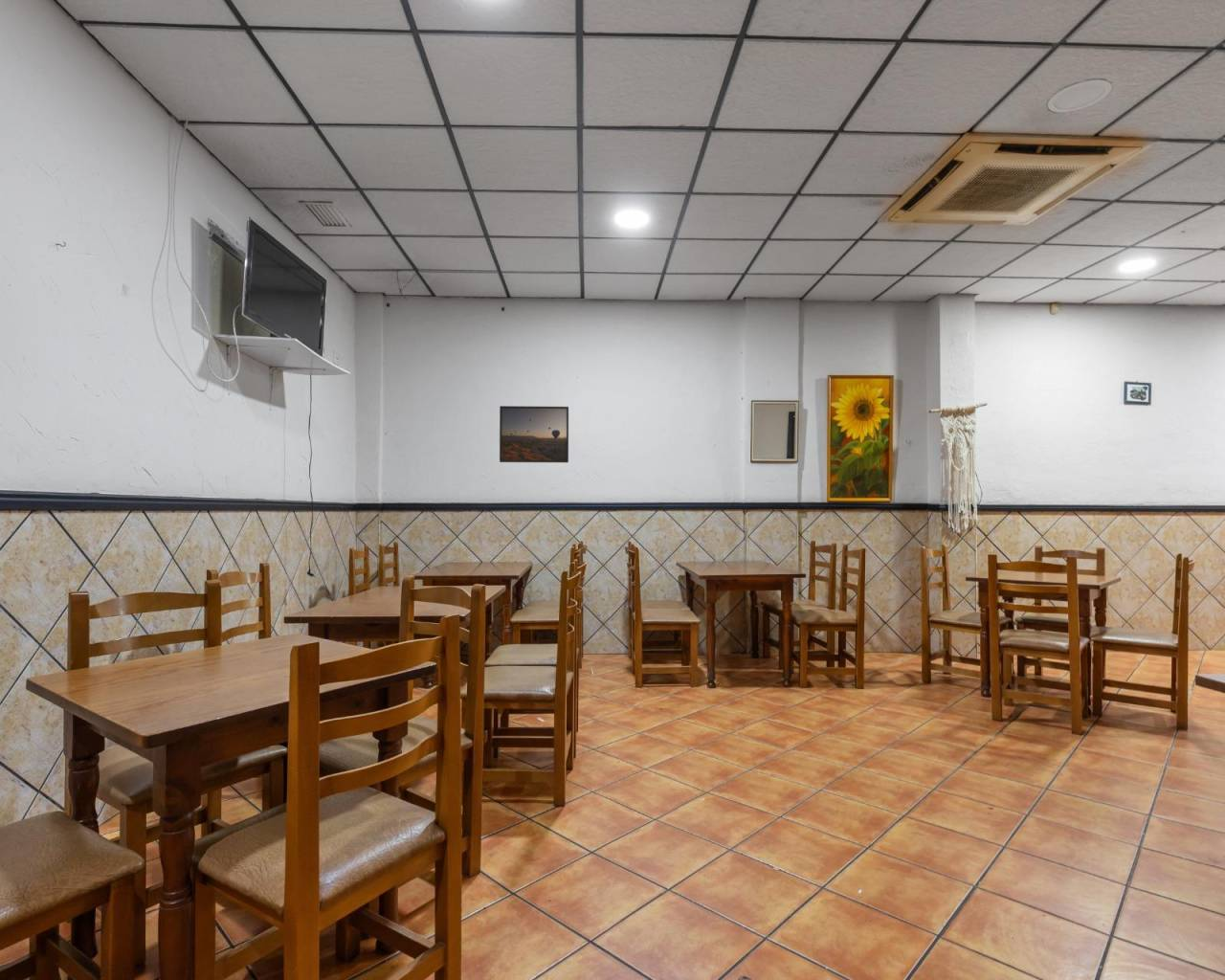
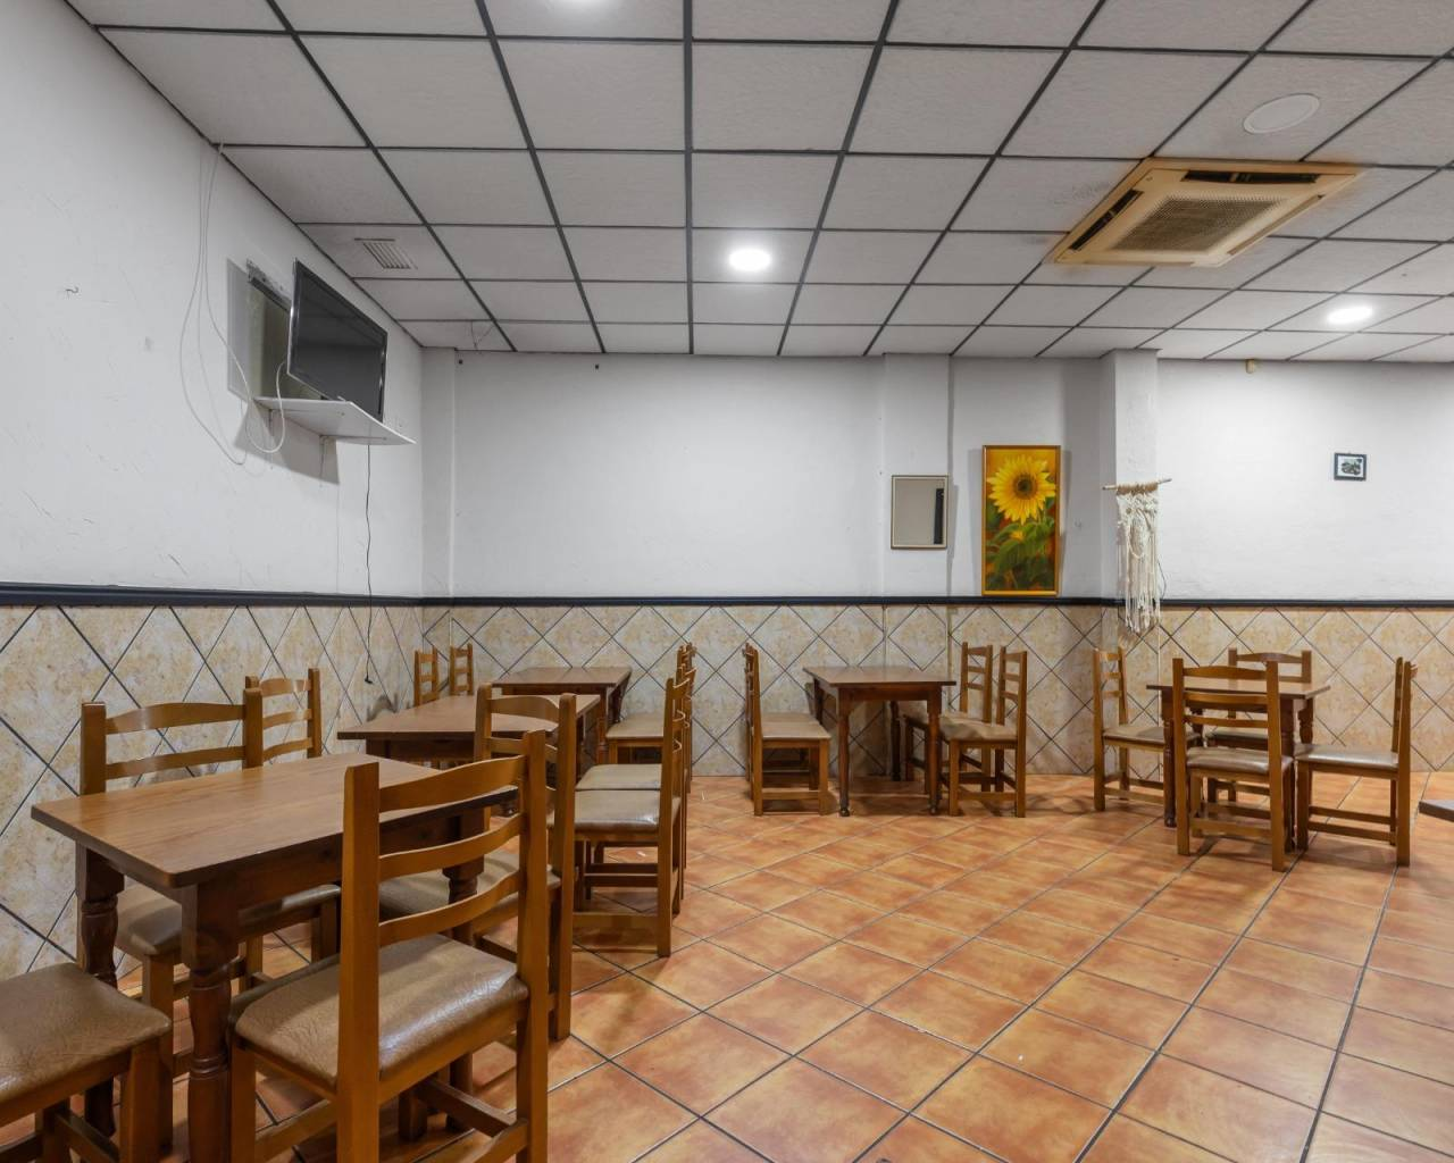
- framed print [499,405,569,463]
